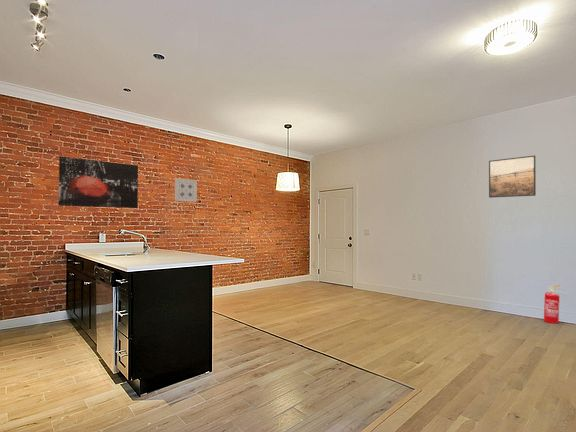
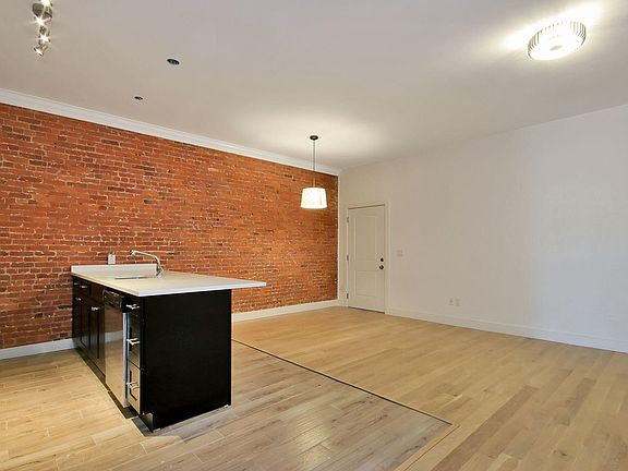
- fire extinguisher [543,283,564,325]
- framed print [488,155,537,199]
- wall art [174,177,198,203]
- wall art [57,155,139,209]
